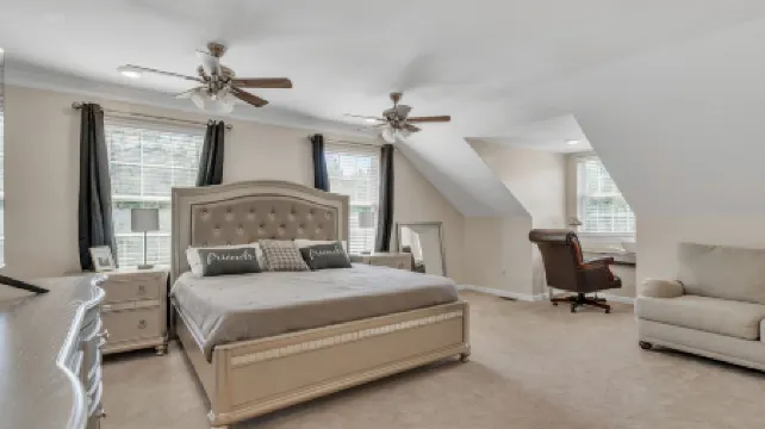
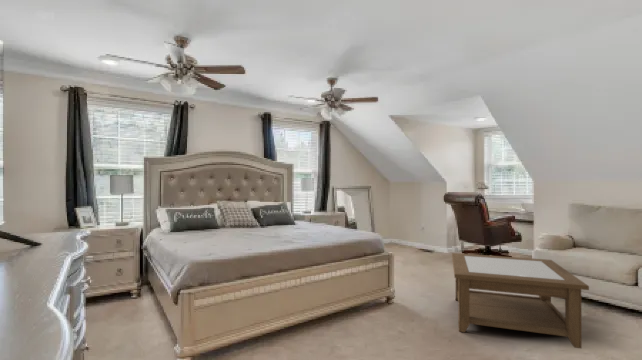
+ coffee table [451,252,590,349]
